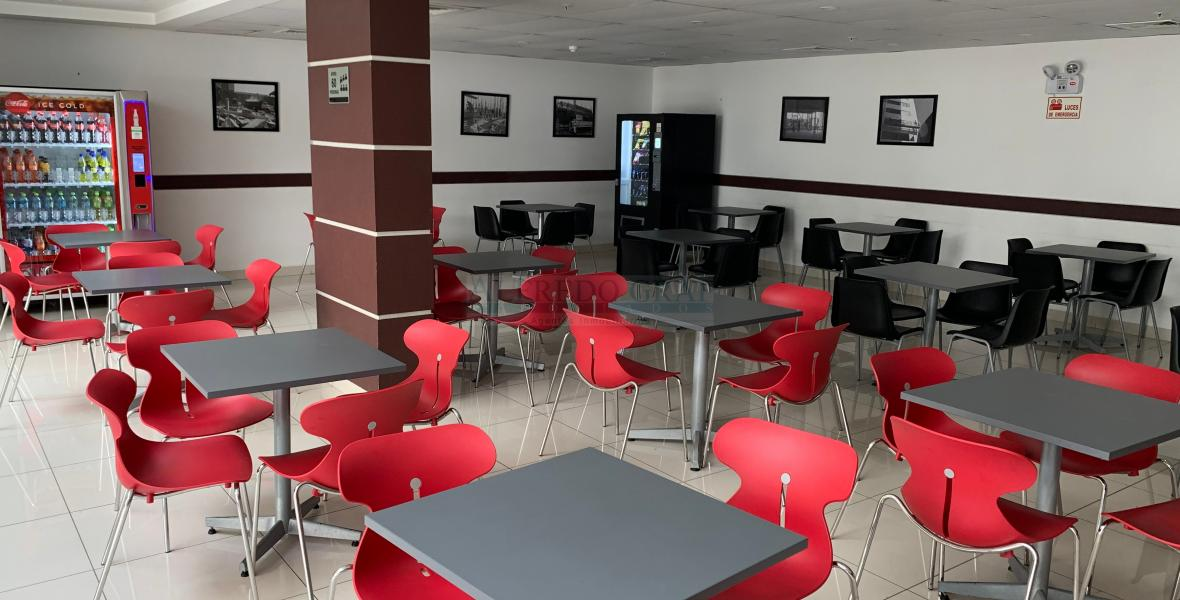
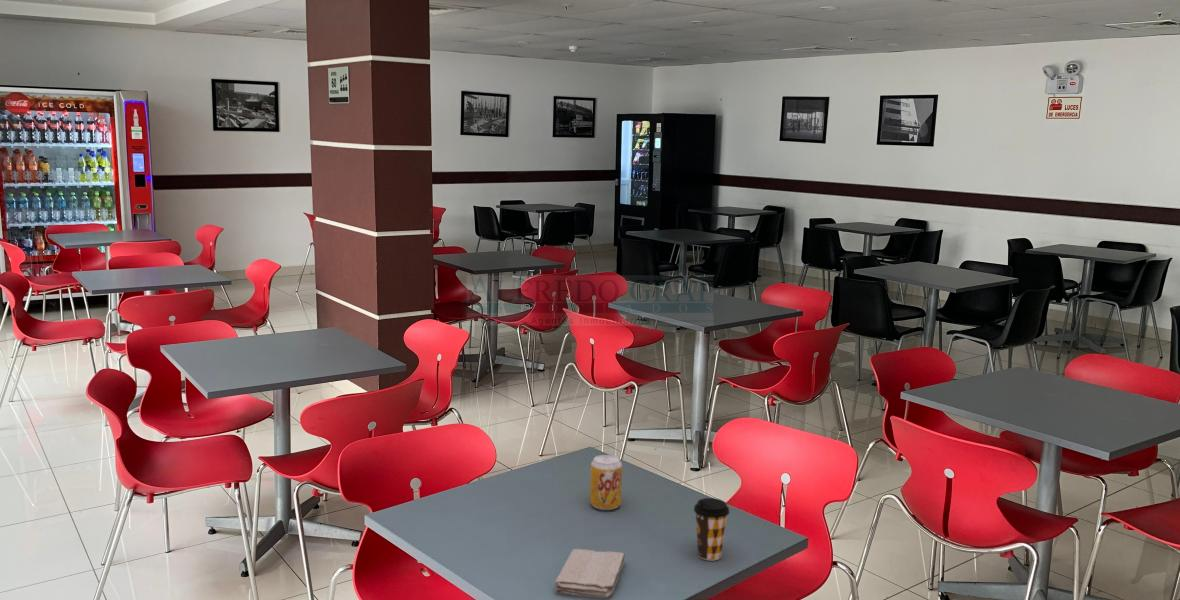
+ pop [589,454,623,511]
+ washcloth [554,548,626,599]
+ coffee cup [693,497,730,562]
